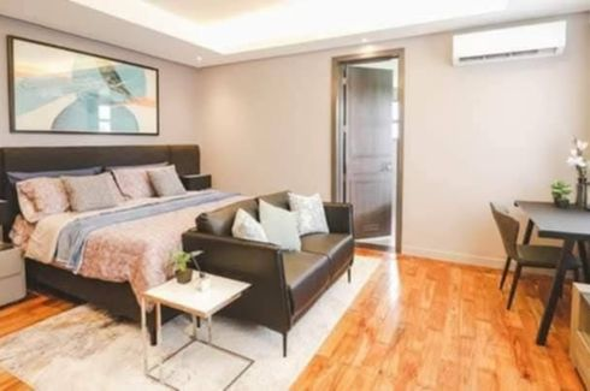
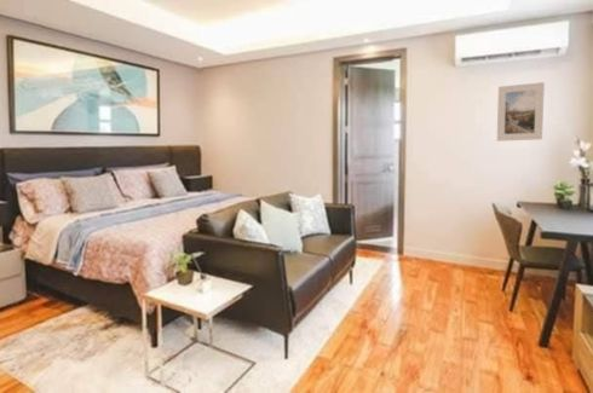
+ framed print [496,81,546,143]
